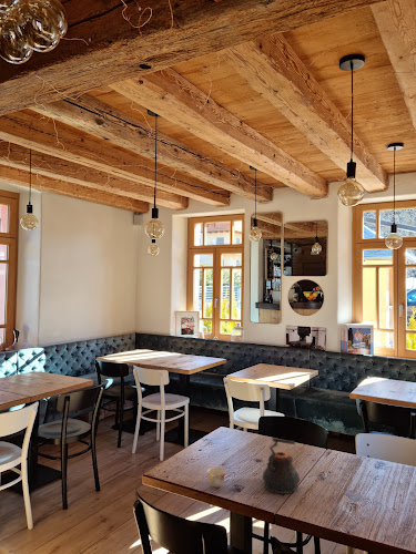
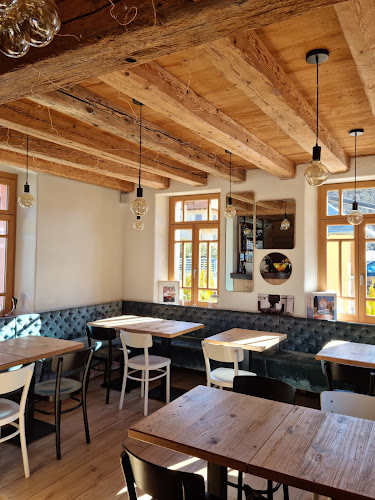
- teacup [206,465,227,489]
- teapot [262,437,301,495]
